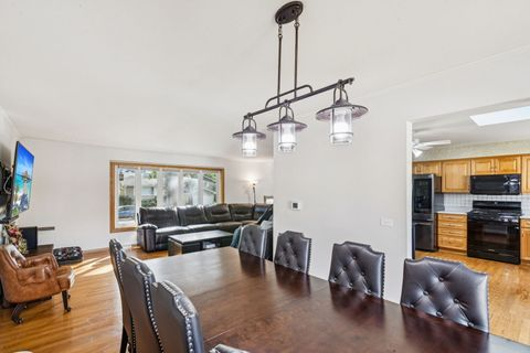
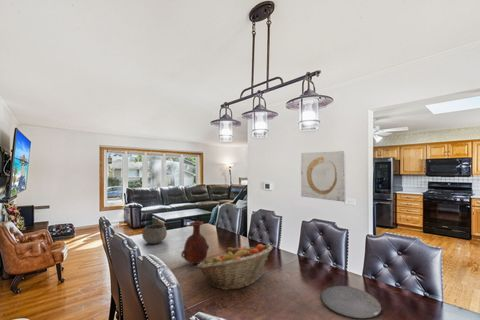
+ vase [180,220,210,265]
+ wall art [300,150,346,203]
+ fruit basket [196,243,274,291]
+ bowl [141,223,168,245]
+ plate [319,285,383,320]
